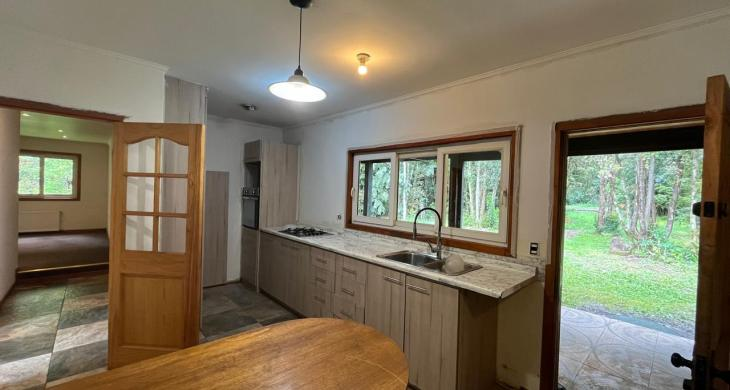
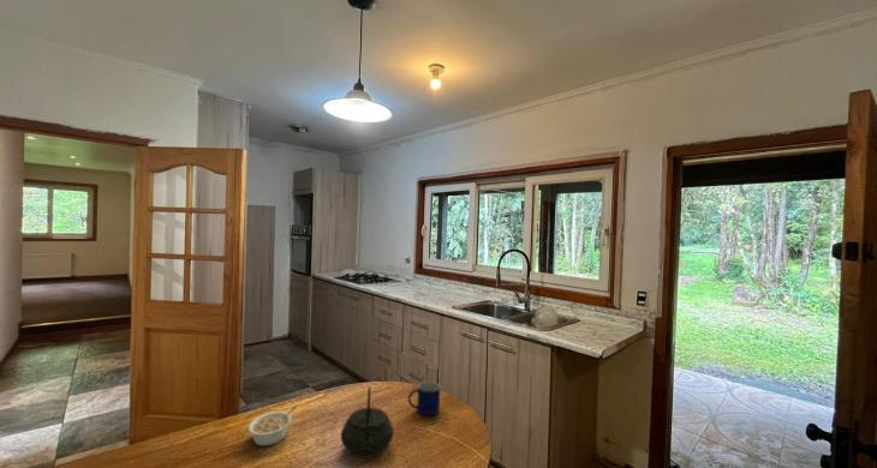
+ mug [407,380,441,416]
+ legume [247,406,298,448]
+ kettle [340,385,395,460]
